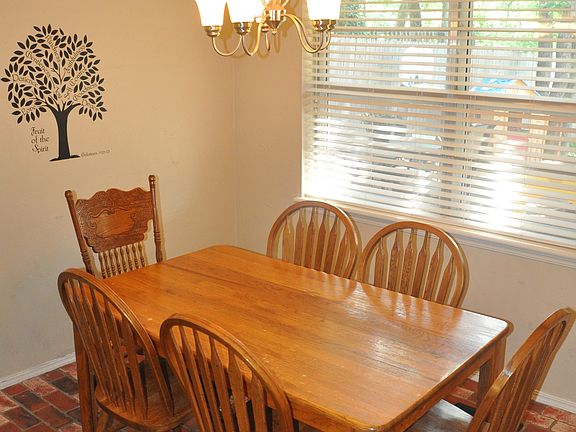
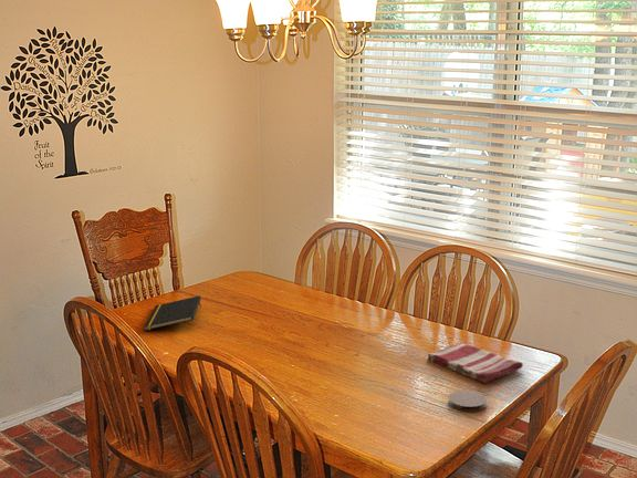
+ dish towel [427,342,524,384]
+ coaster [448,389,488,413]
+ notepad [143,294,202,332]
